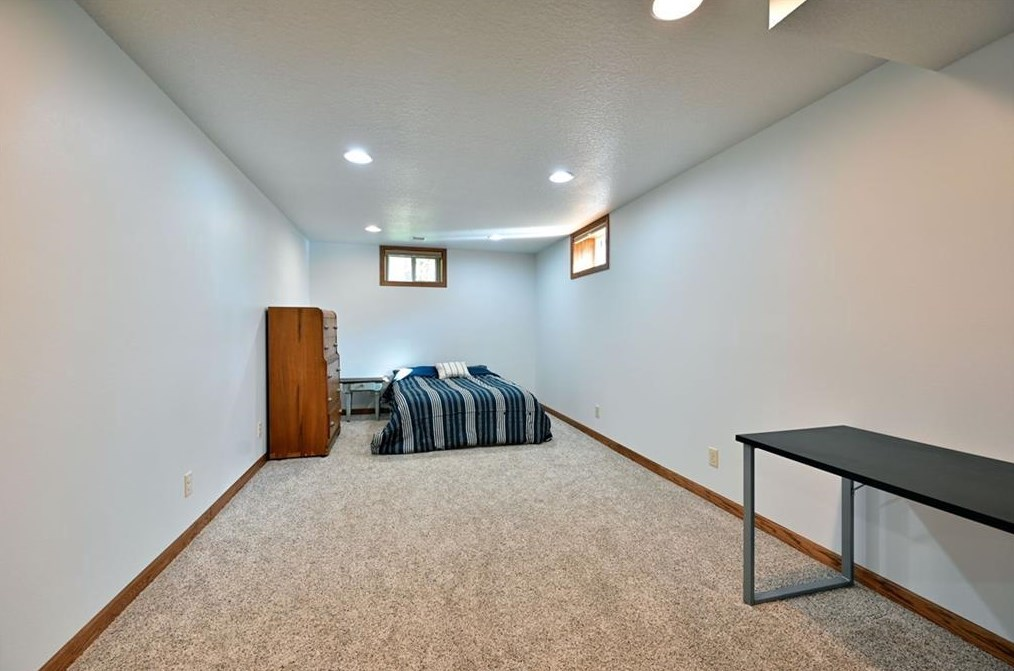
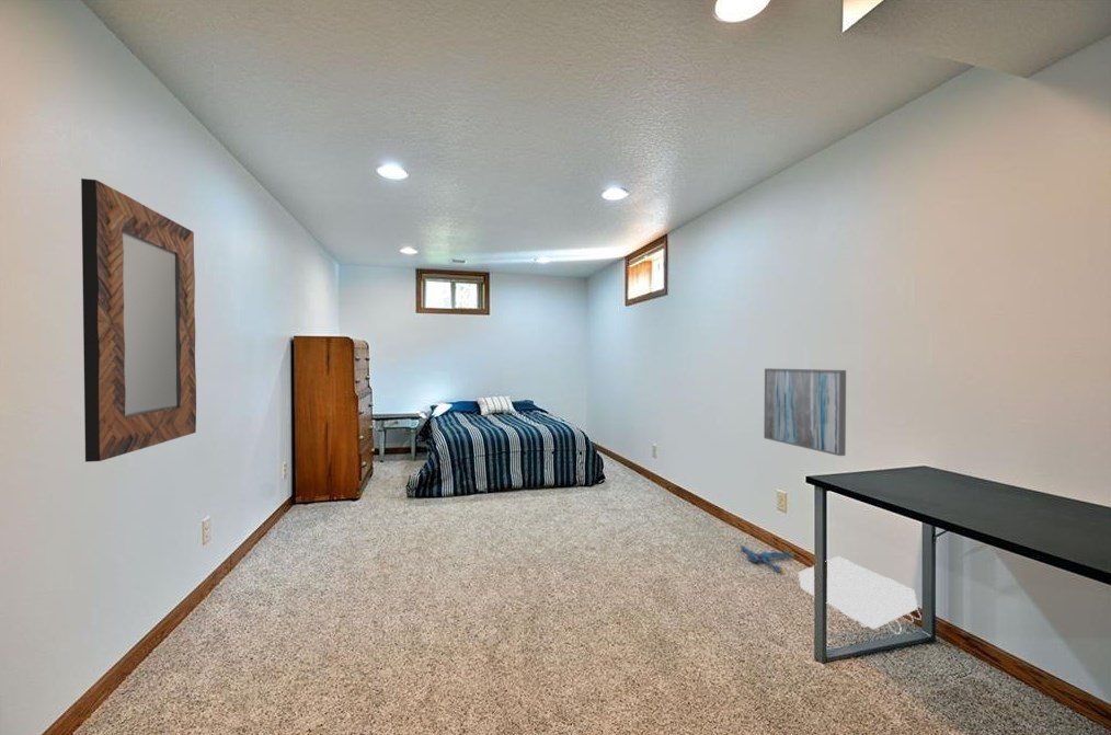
+ wall art [763,367,847,457]
+ plush toy [740,544,795,574]
+ bag [798,555,923,635]
+ home mirror [80,177,197,463]
